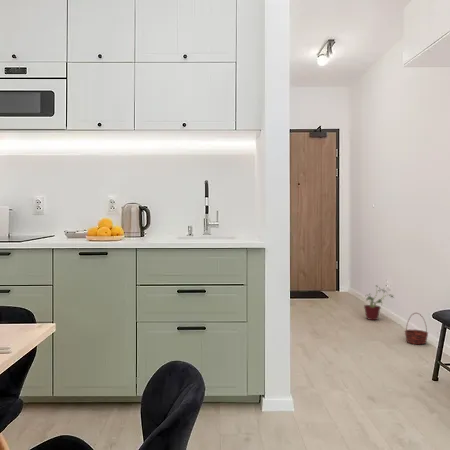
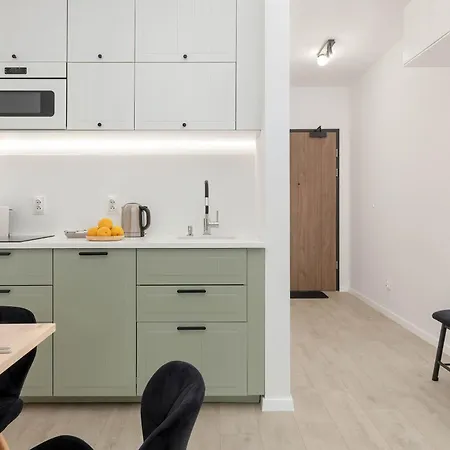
- potted plant [363,284,395,321]
- basket [403,312,429,345]
